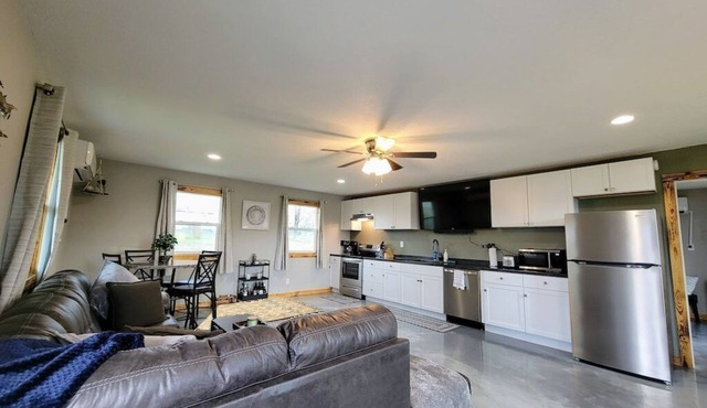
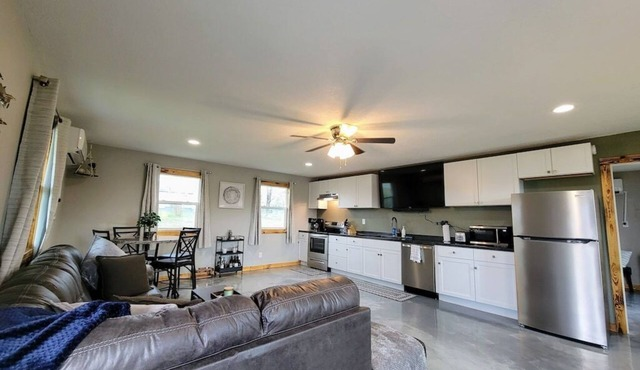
- rug [196,296,325,331]
